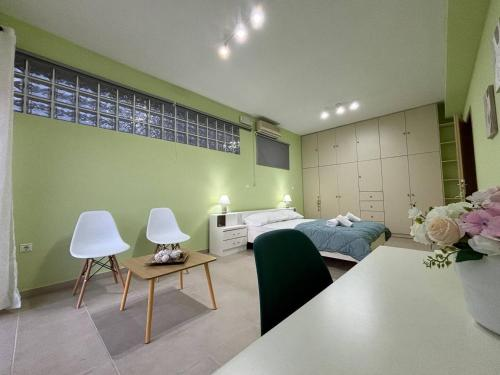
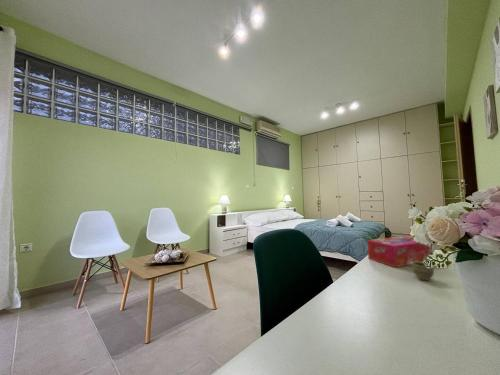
+ cup [409,261,435,282]
+ tissue box [367,235,435,268]
